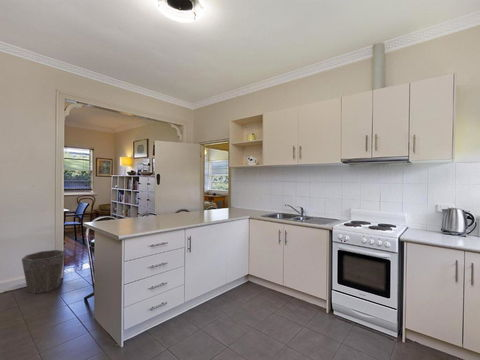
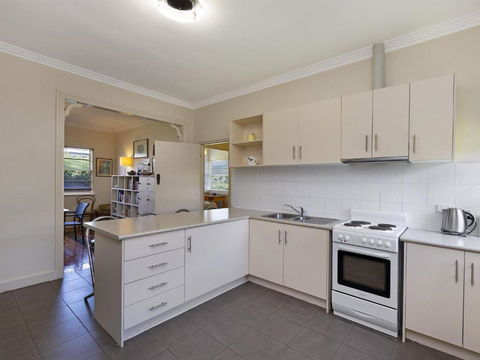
- waste bin [21,249,66,295]
